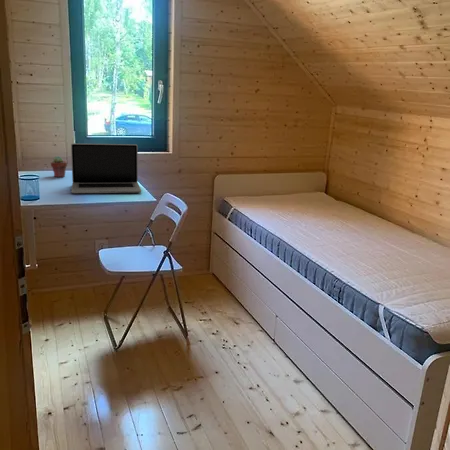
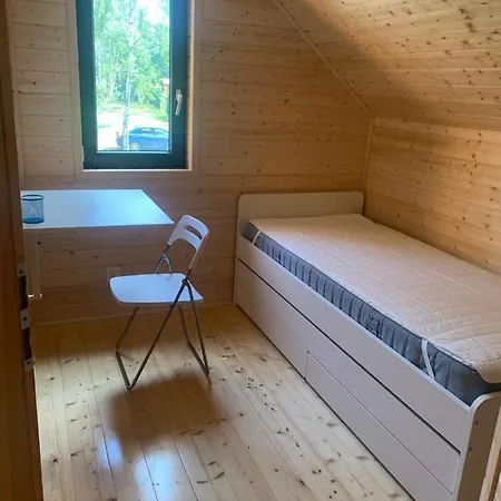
- laptop [70,143,142,194]
- potted succulent [50,155,68,178]
